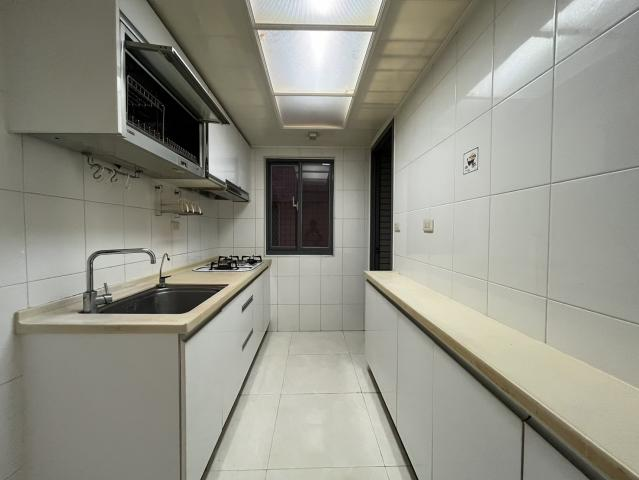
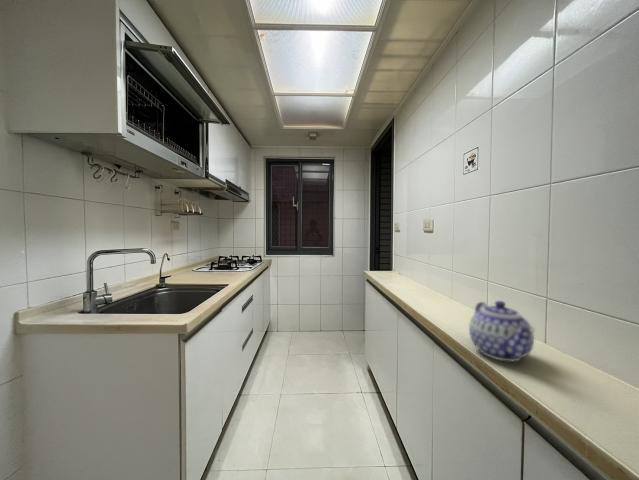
+ teapot [468,300,536,363]
